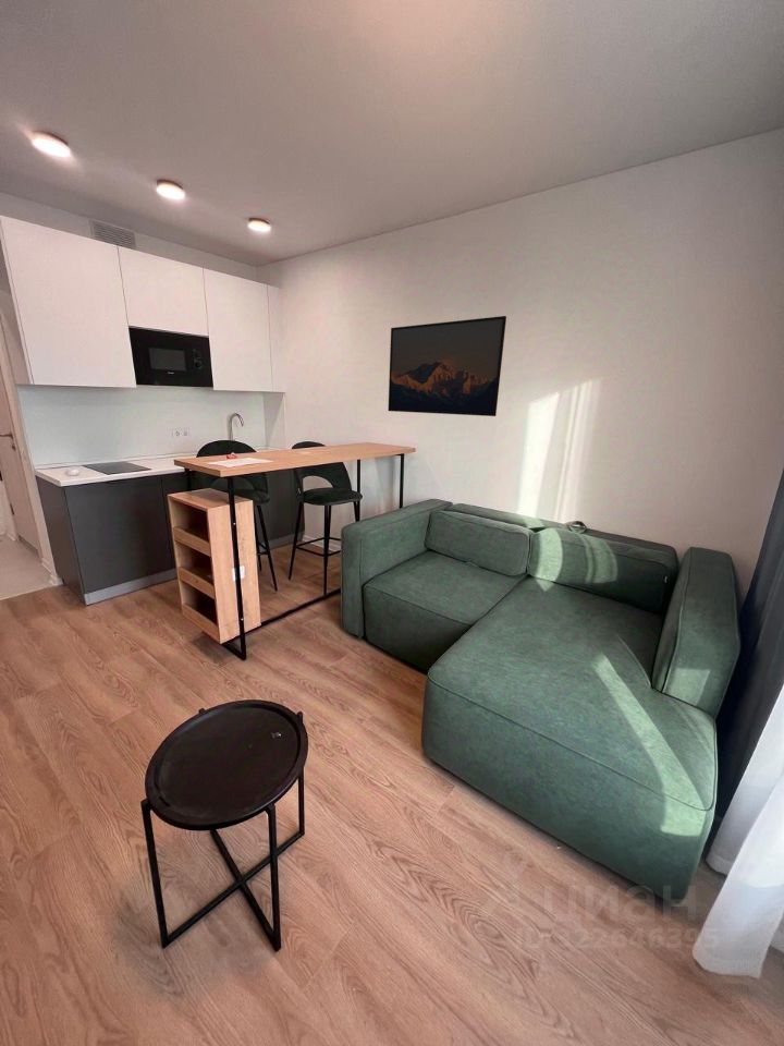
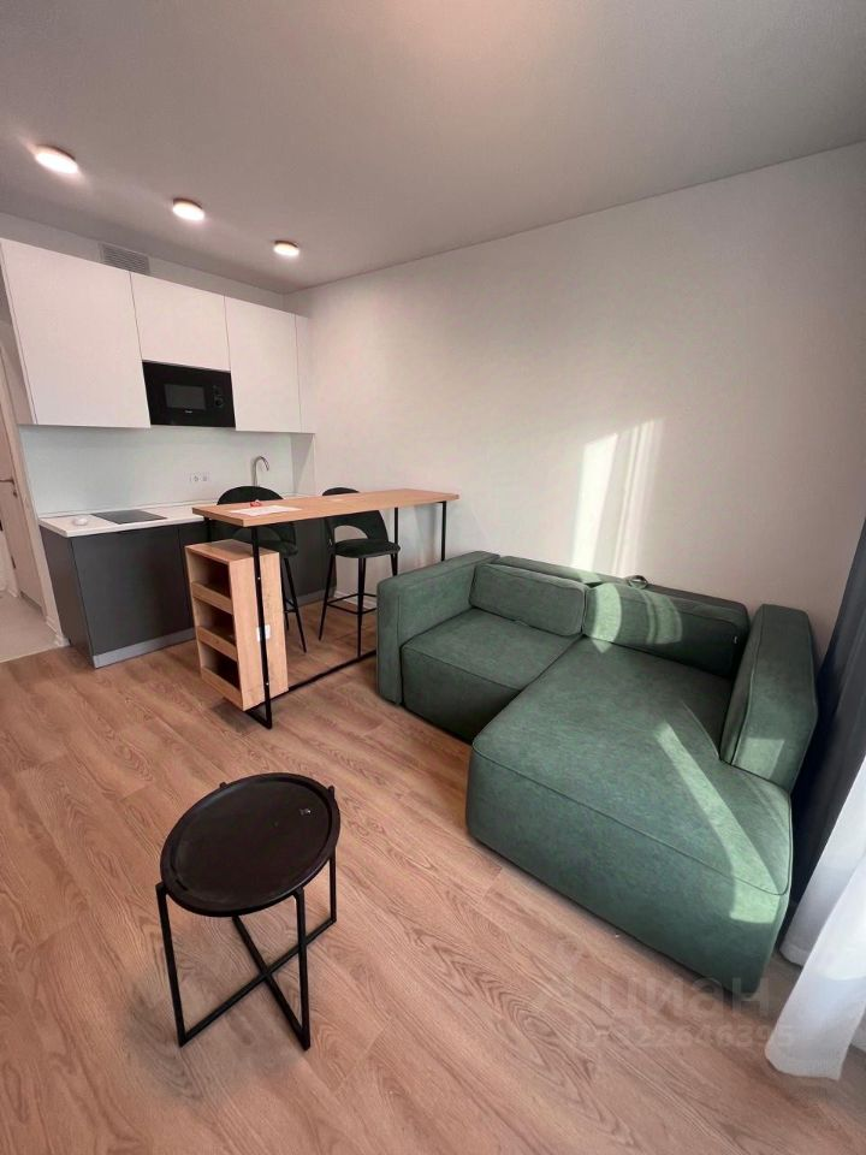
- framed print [387,315,507,417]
